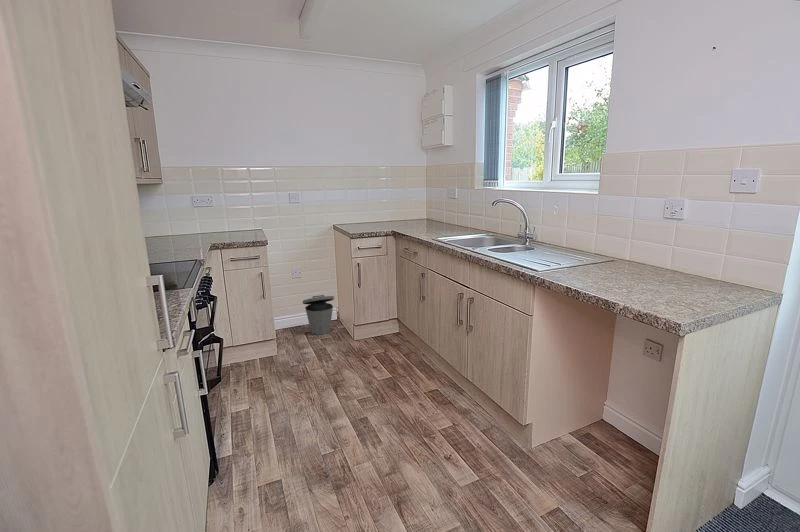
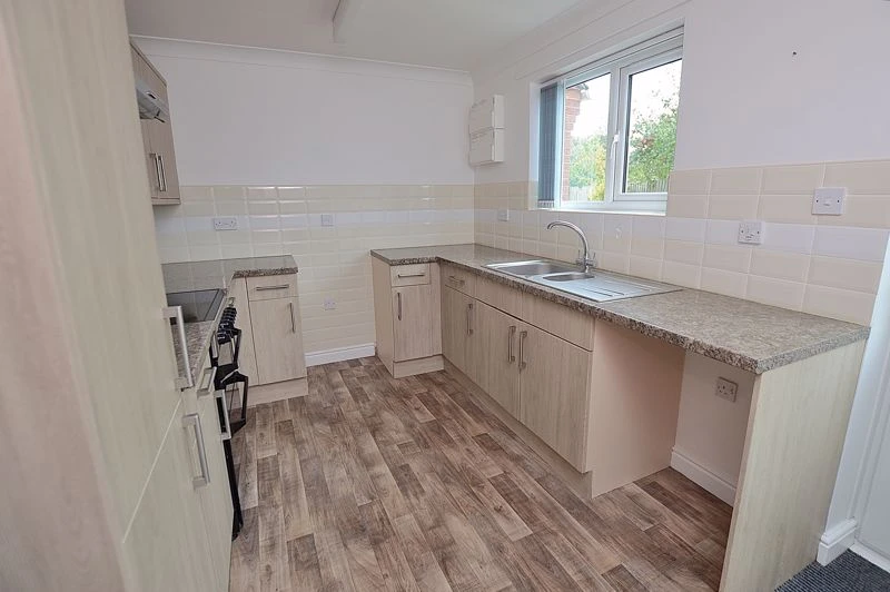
- trash can [302,294,335,336]
